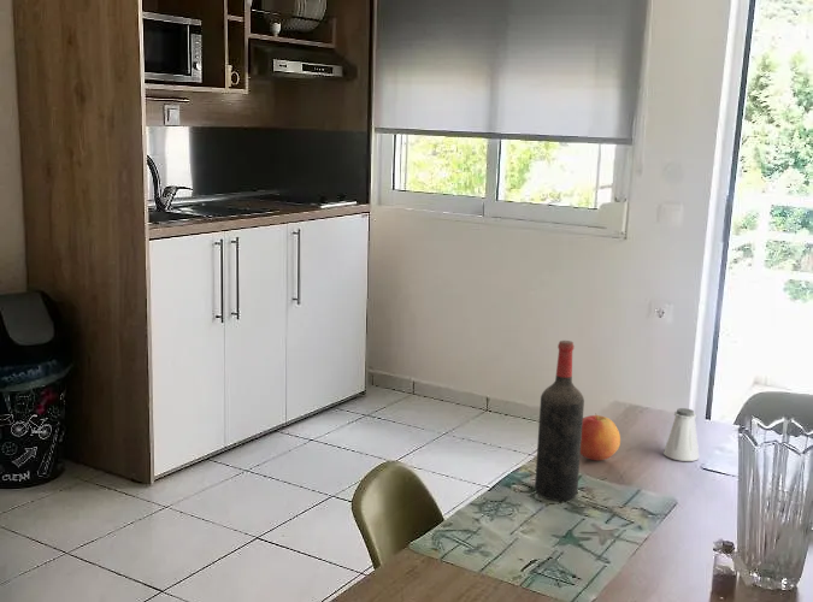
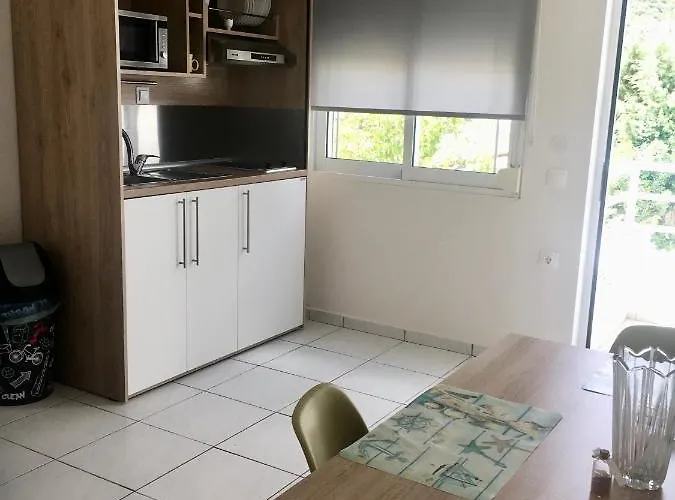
- apple [581,412,621,461]
- wine bottle [534,340,585,502]
- saltshaker [662,407,700,462]
